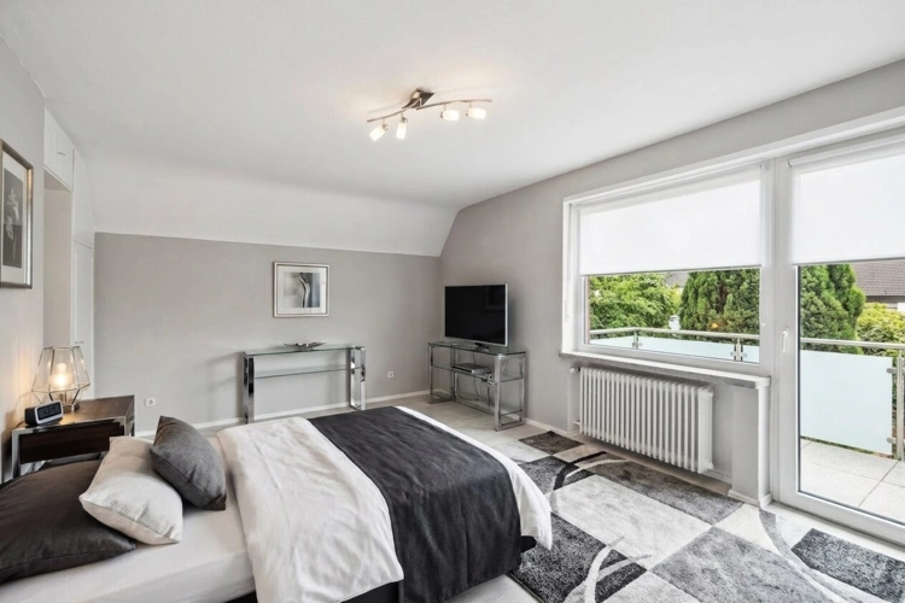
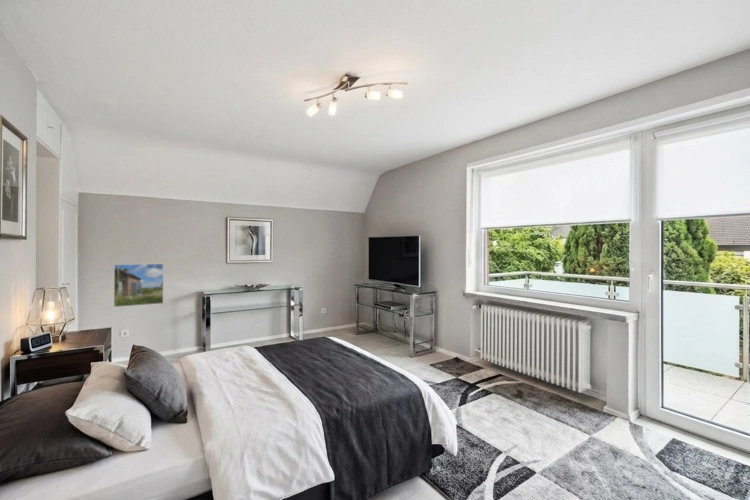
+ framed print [113,263,164,308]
